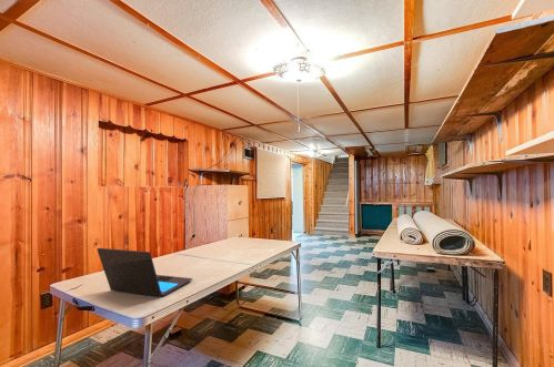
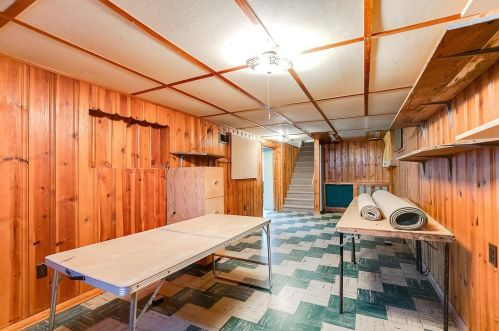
- laptop [97,247,194,298]
